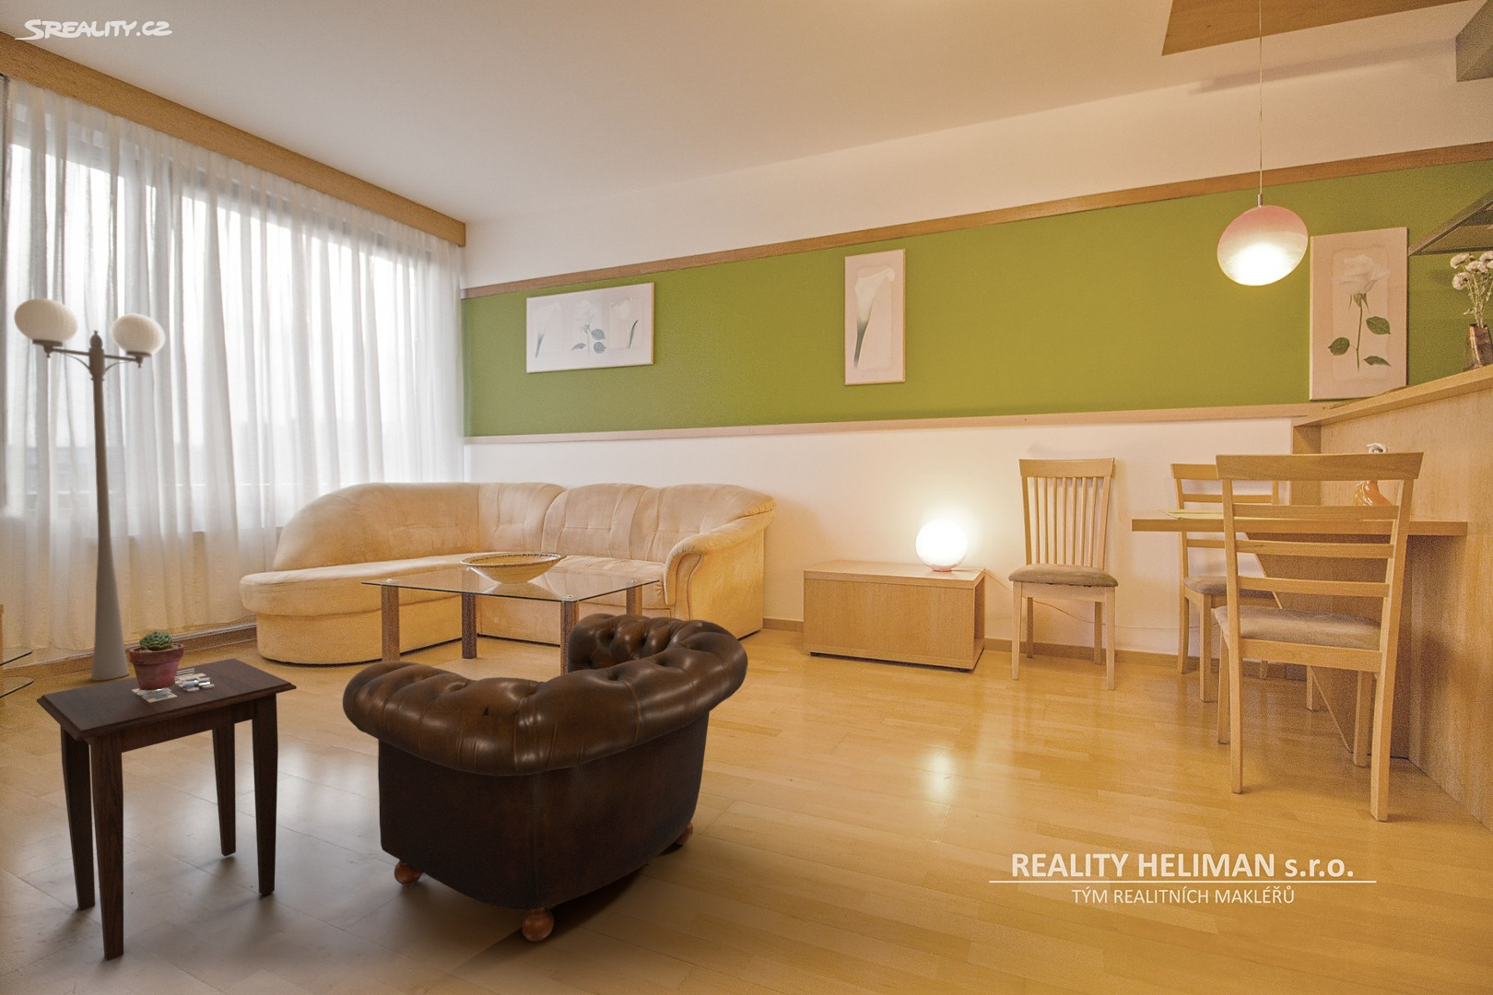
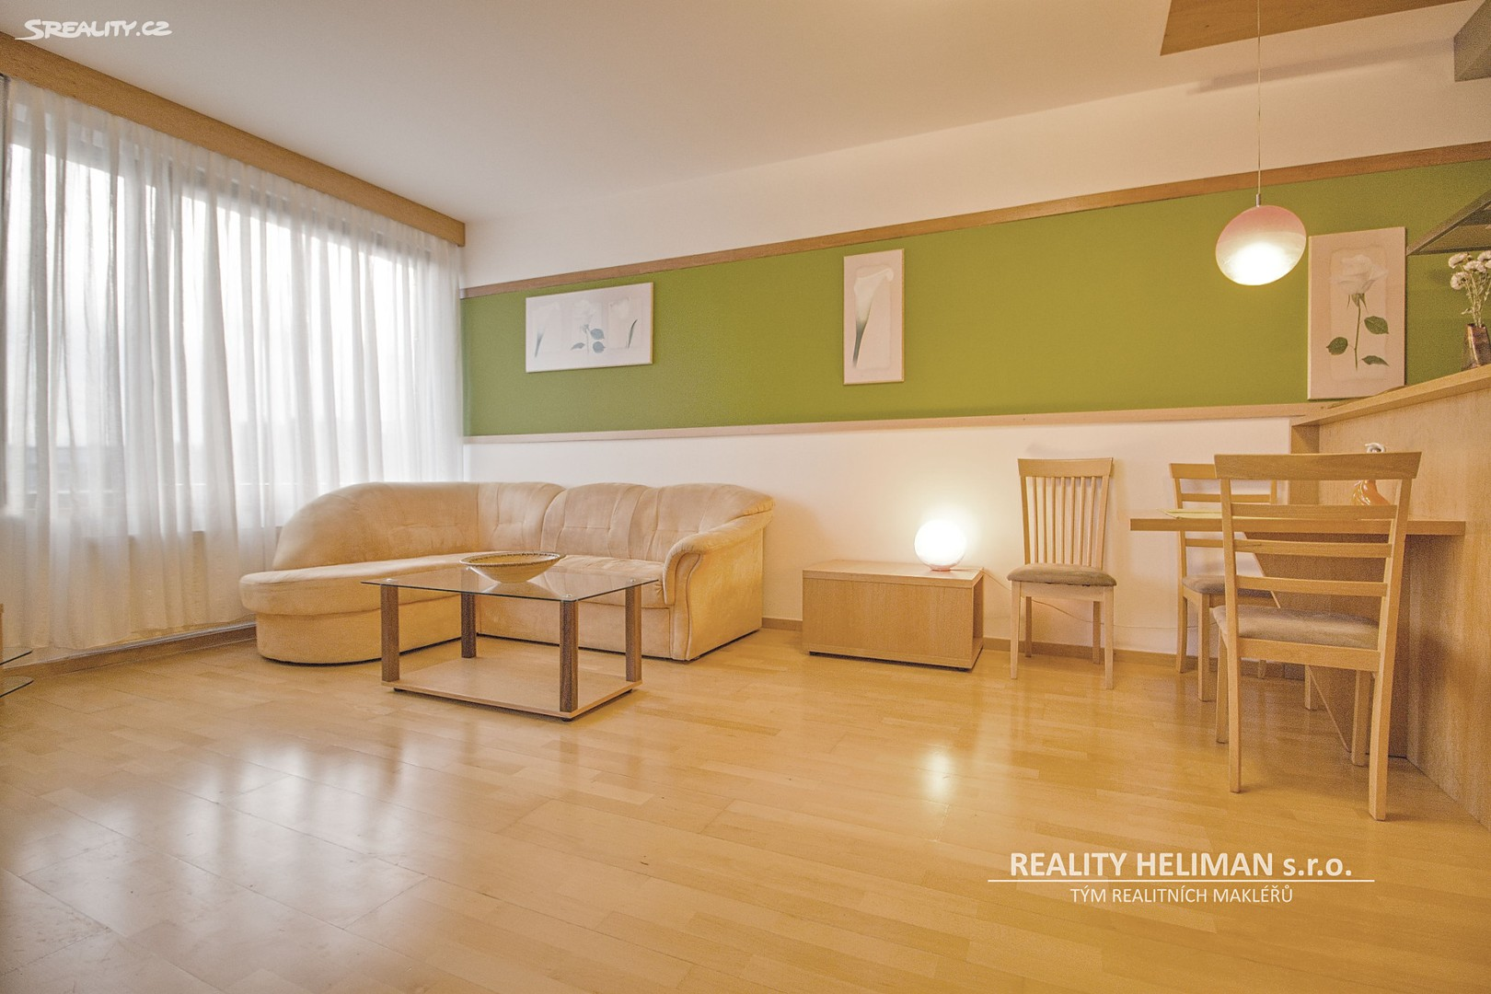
- side table [36,657,298,962]
- potted succulent [128,630,186,691]
- floor lamp [13,298,166,681]
- armchair [342,613,749,943]
